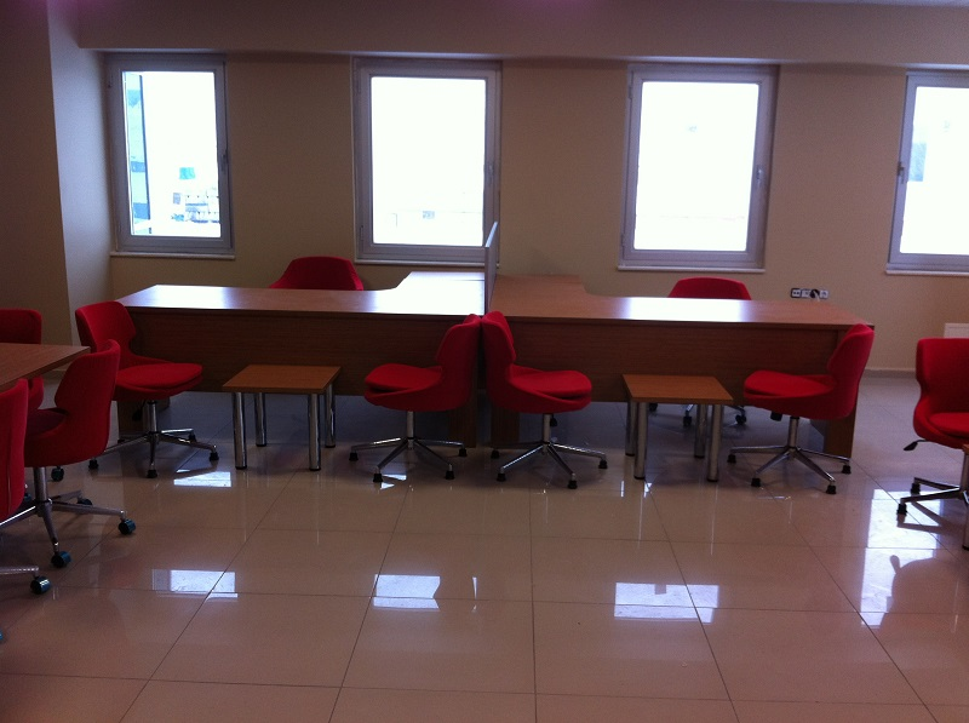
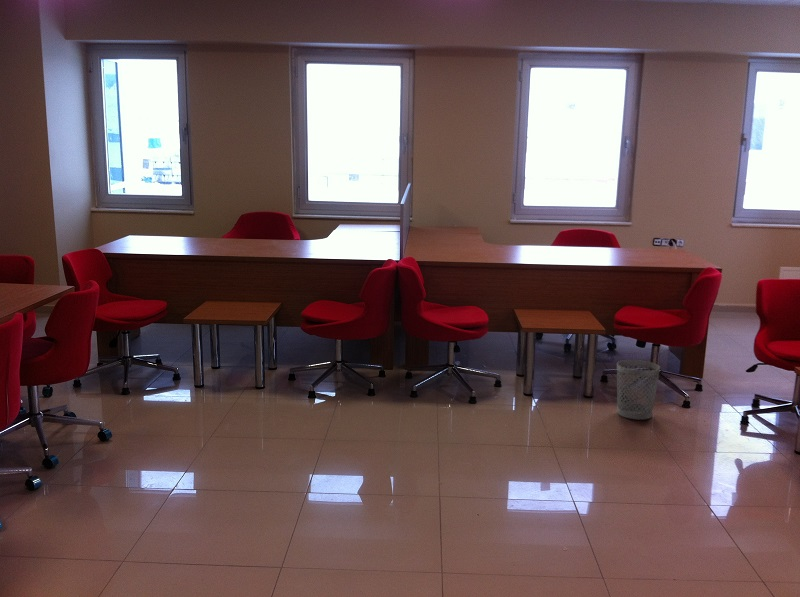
+ wastebasket [616,359,661,421]
